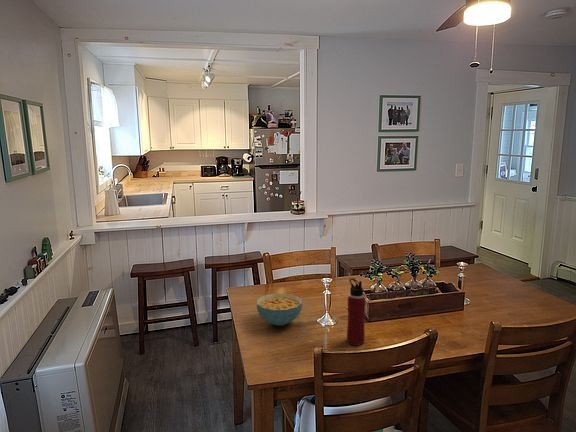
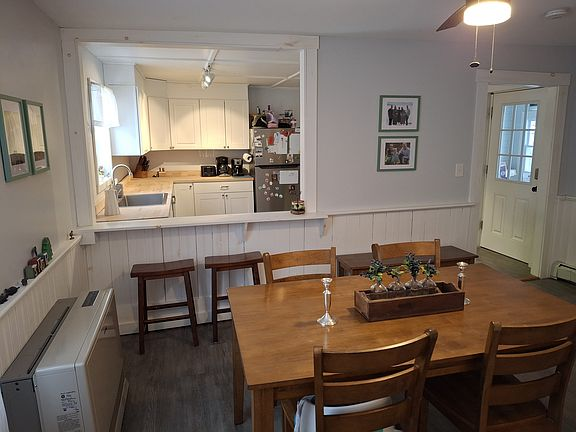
- cereal bowl [256,292,303,327]
- water bottle [346,277,366,346]
